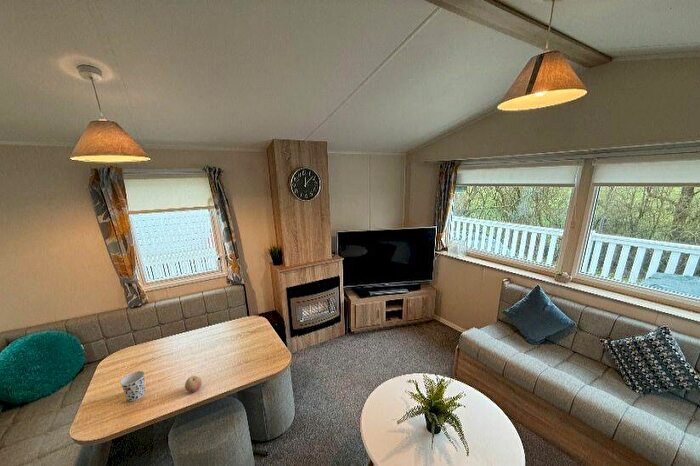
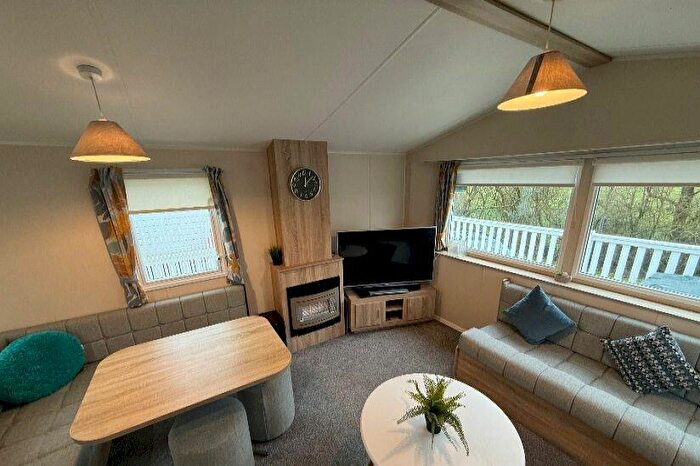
- cup [119,370,146,402]
- fruit [184,375,203,393]
